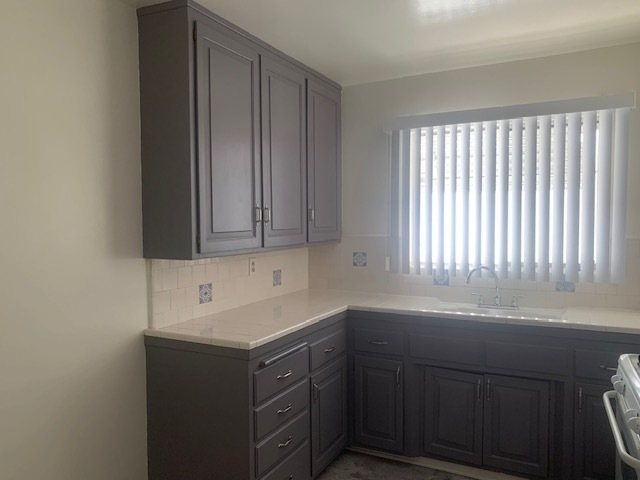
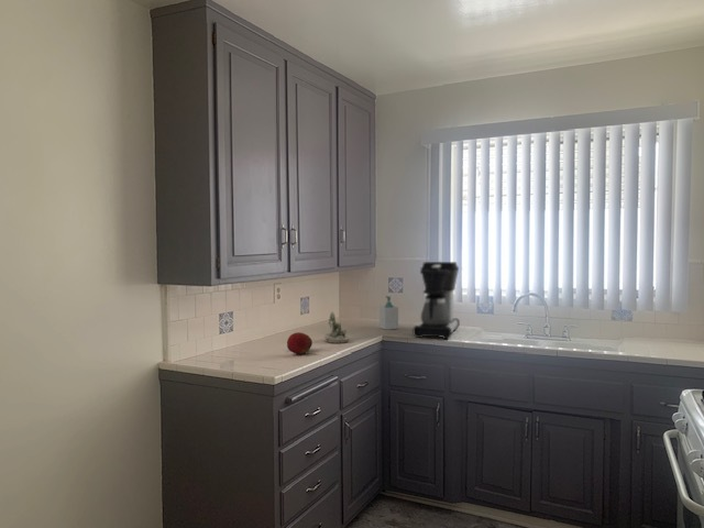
+ coffee maker [413,261,461,340]
+ soap bottle [378,295,399,331]
+ succulent planter [323,311,351,344]
+ fruit [286,331,314,355]
